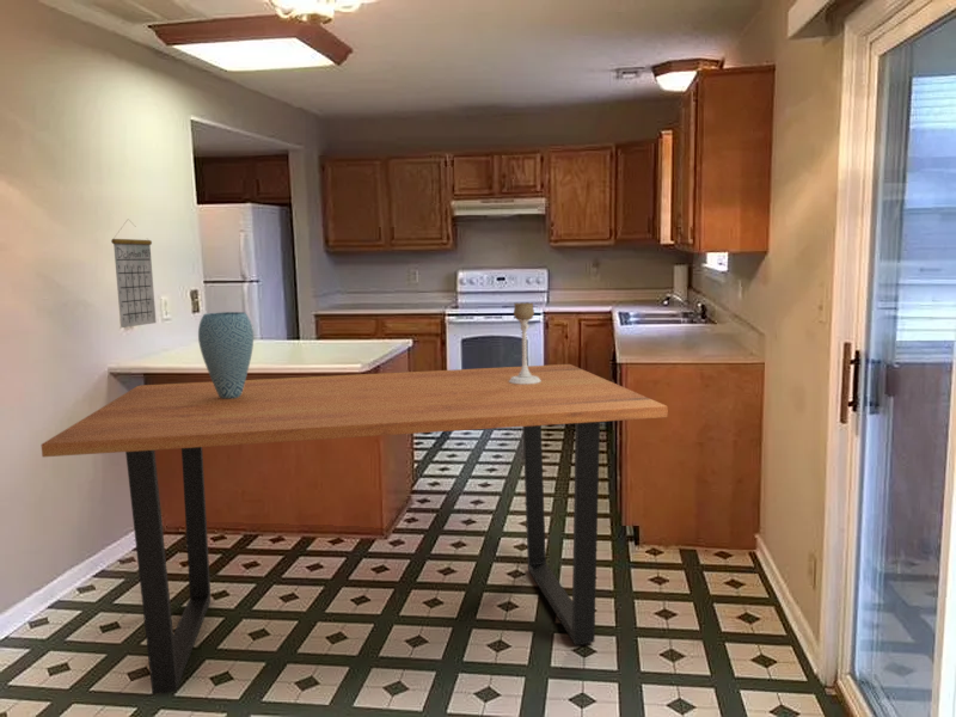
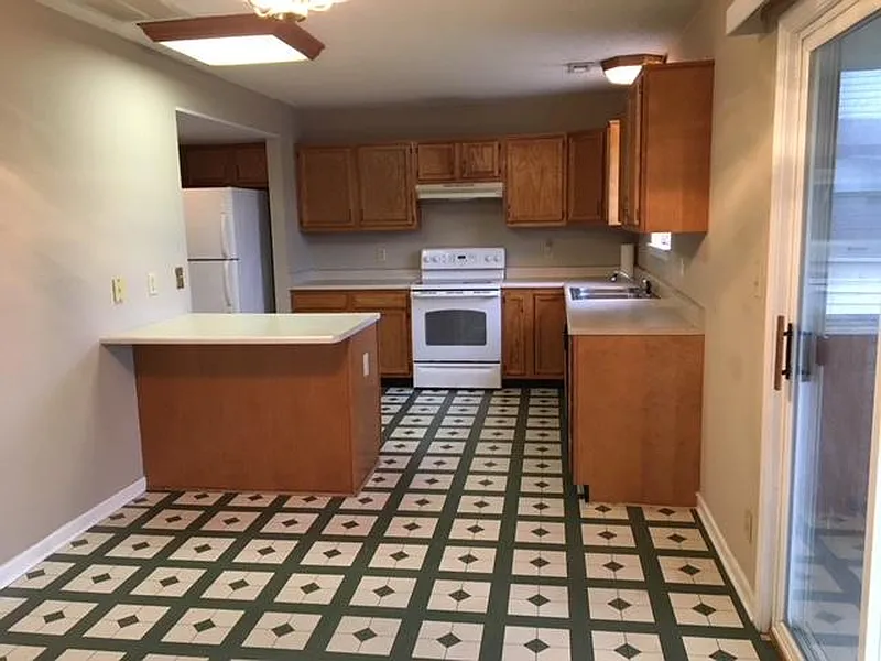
- dining table [41,363,669,694]
- candle holder [509,301,541,384]
- calendar [110,217,158,329]
- vase [197,311,255,399]
